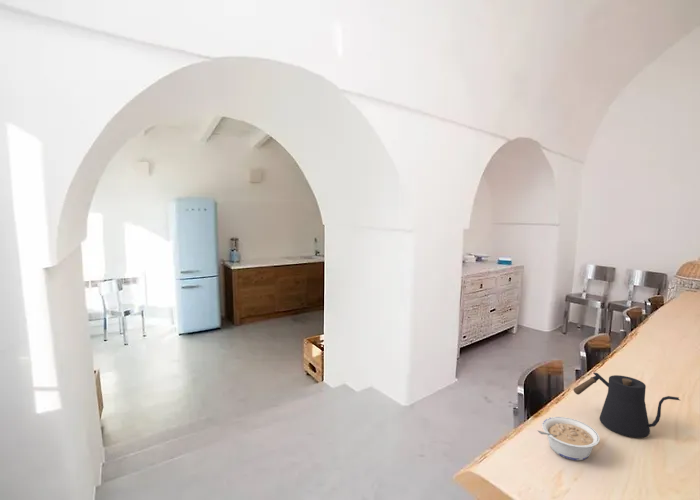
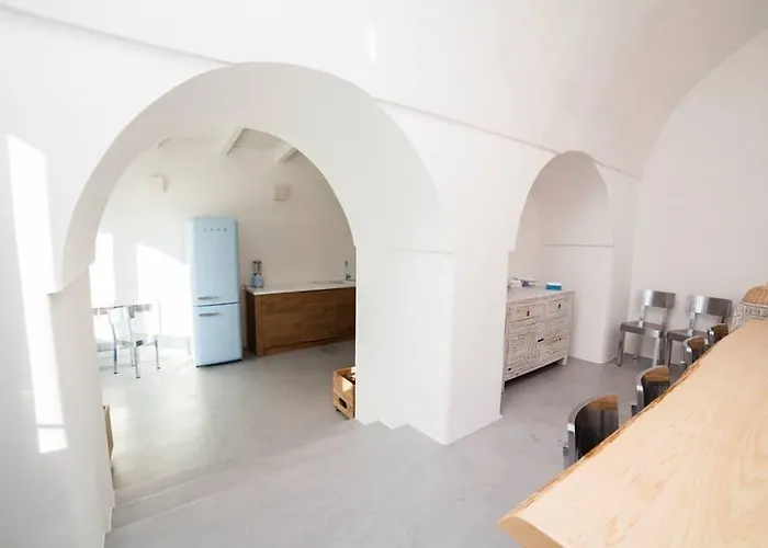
- legume [536,416,601,461]
- kettle [572,372,681,439]
